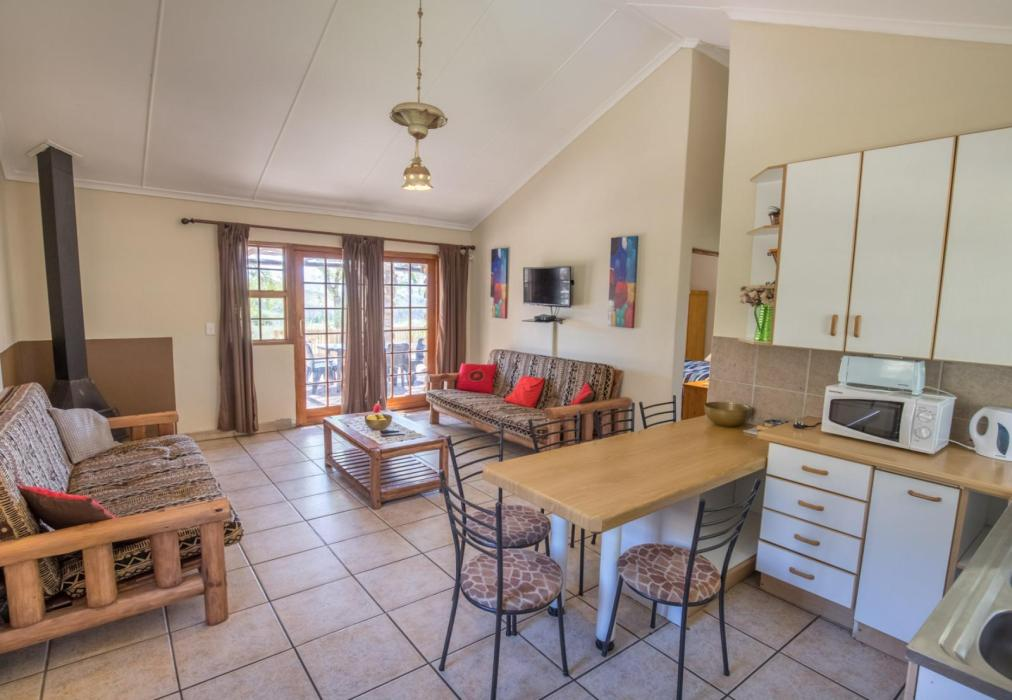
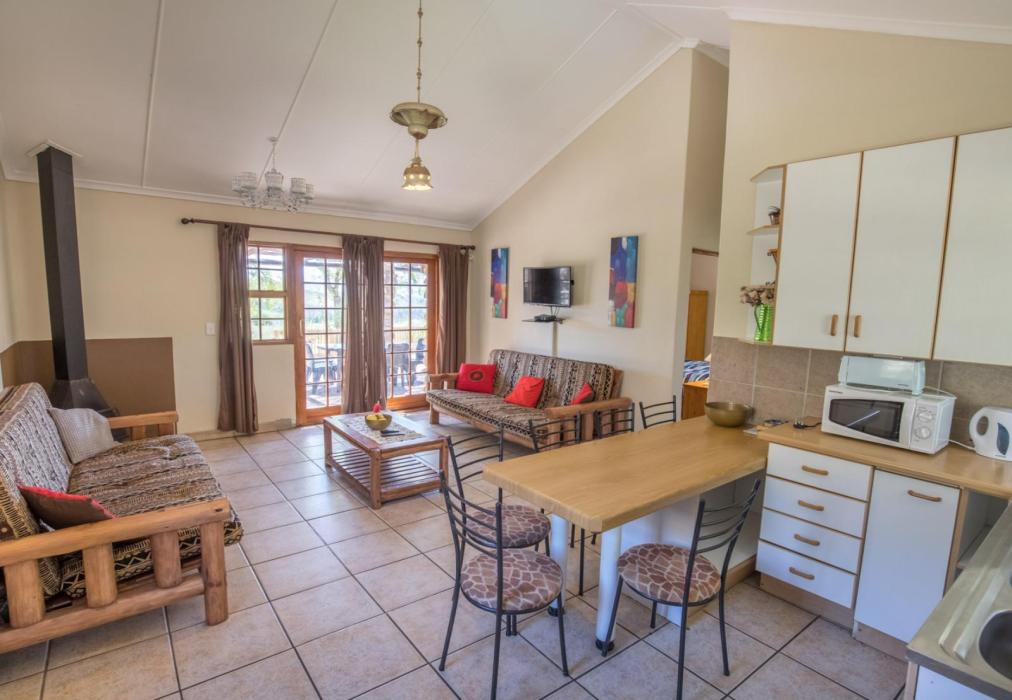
+ chandelier [231,135,315,215]
